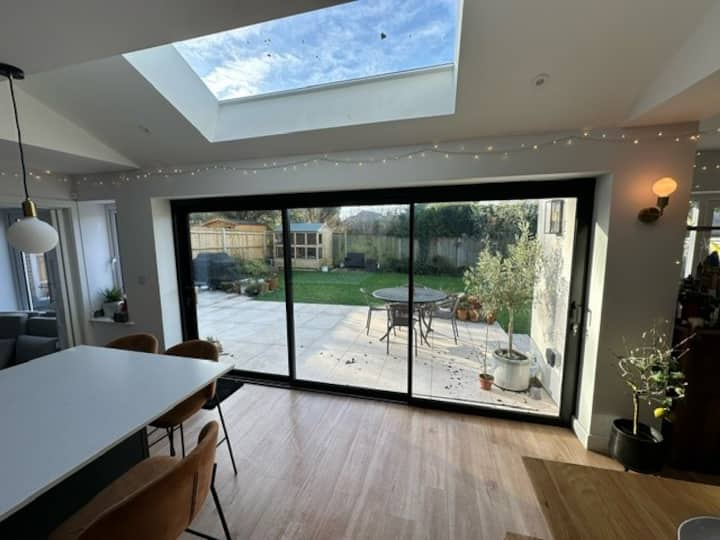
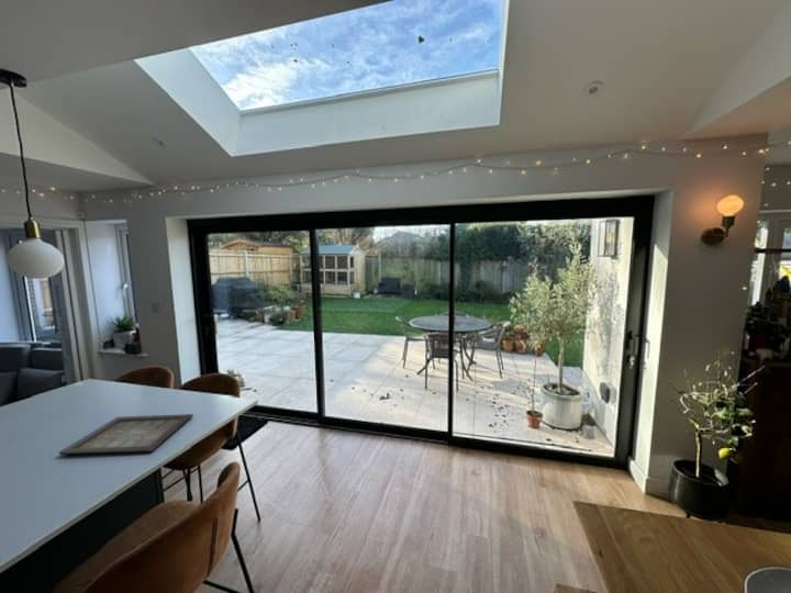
+ icon panel [58,413,194,456]
